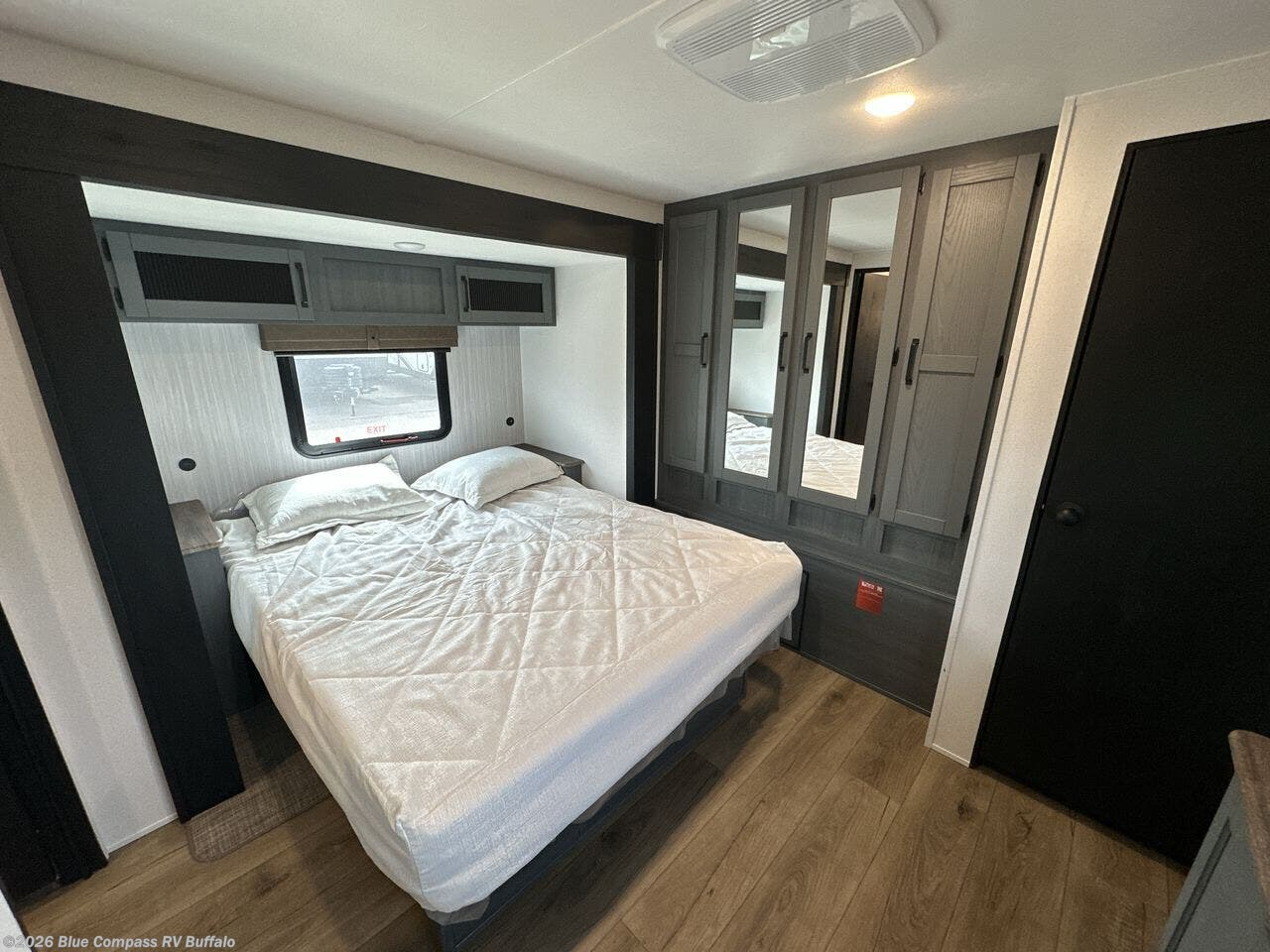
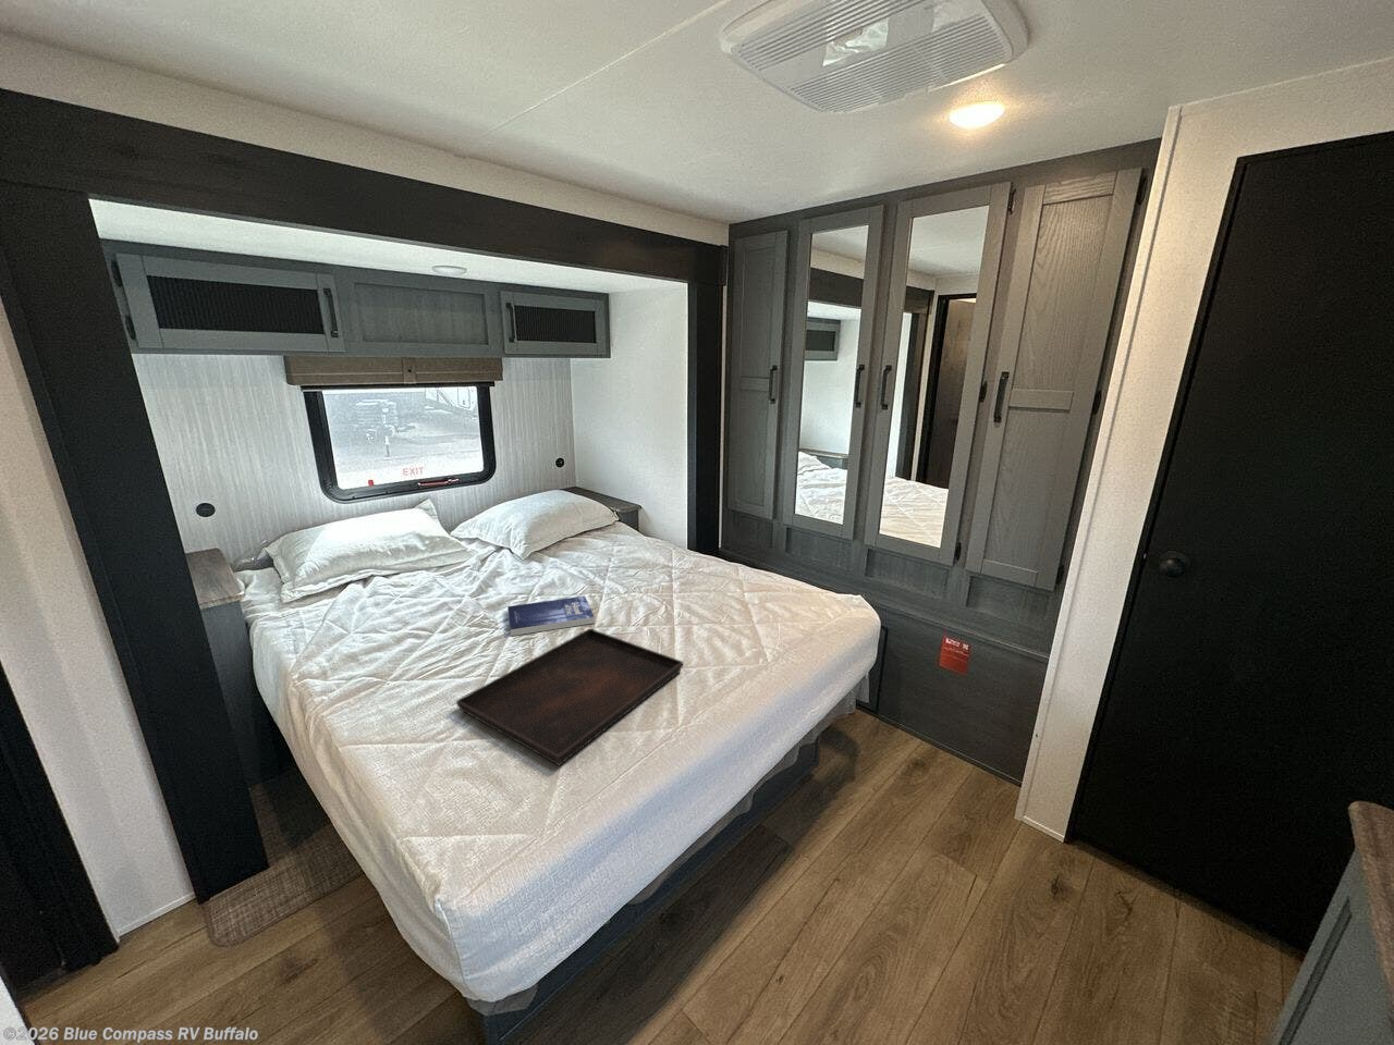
+ book [506,595,596,637]
+ serving tray [456,627,684,766]
